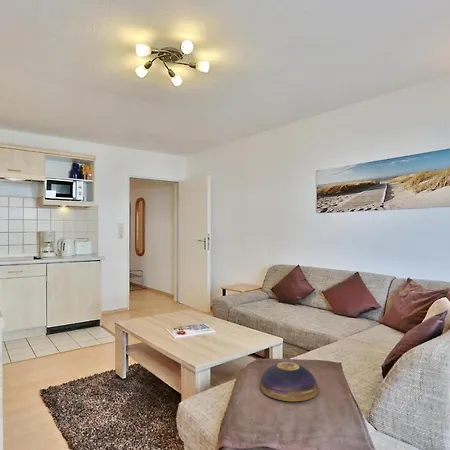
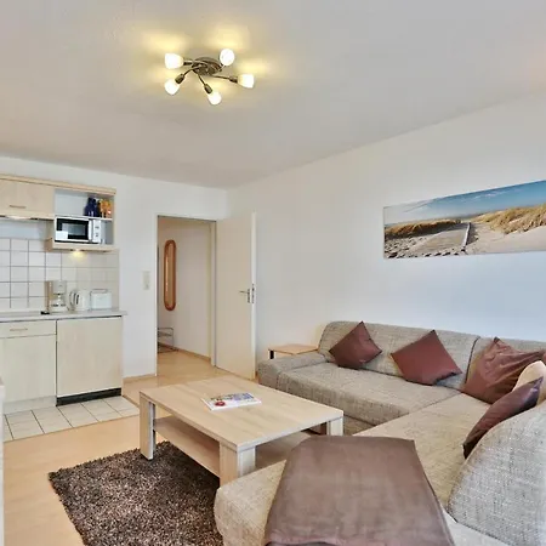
- decorative bowl [259,361,319,402]
